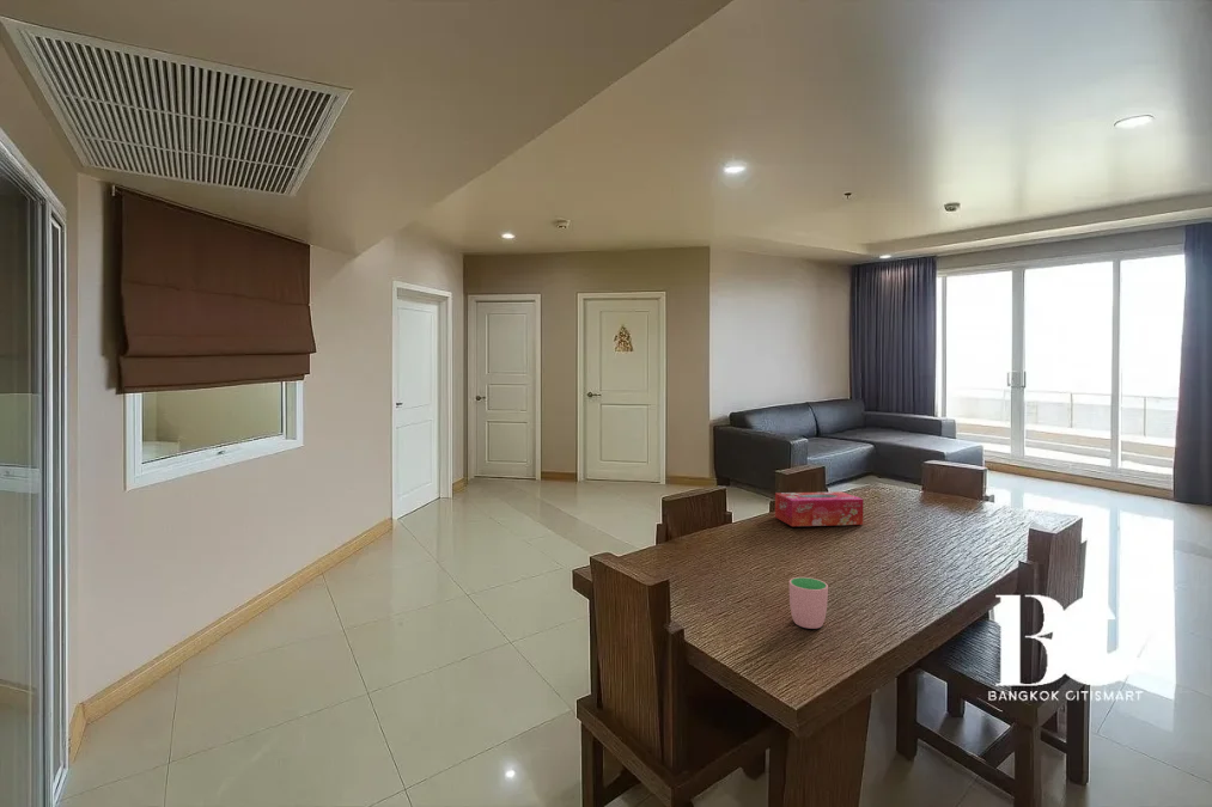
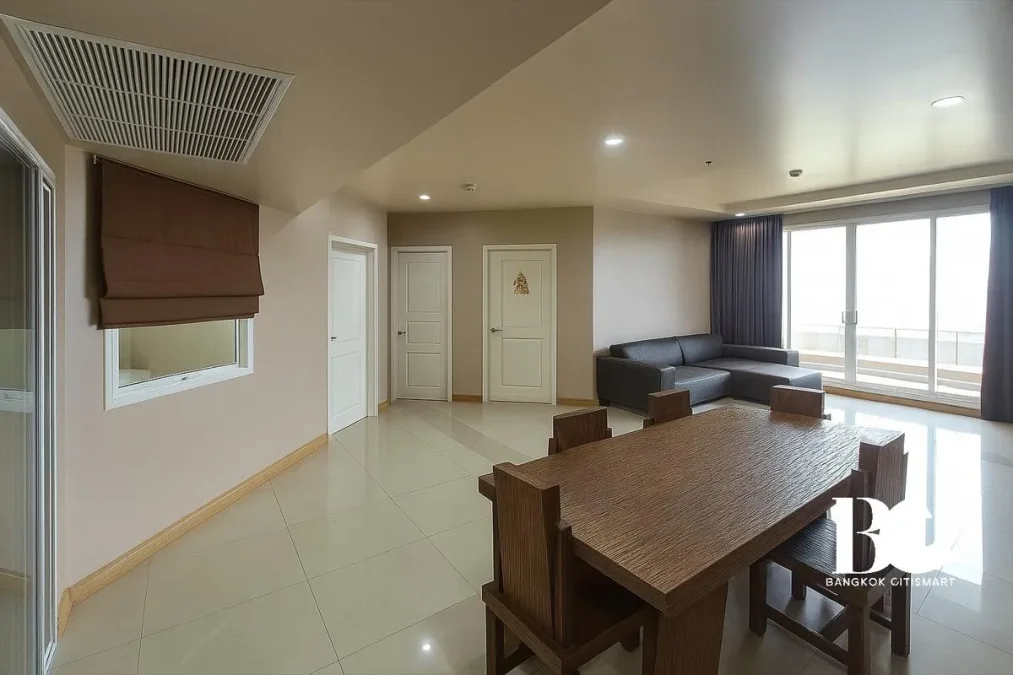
- cup [788,576,829,630]
- tissue box [774,490,865,527]
